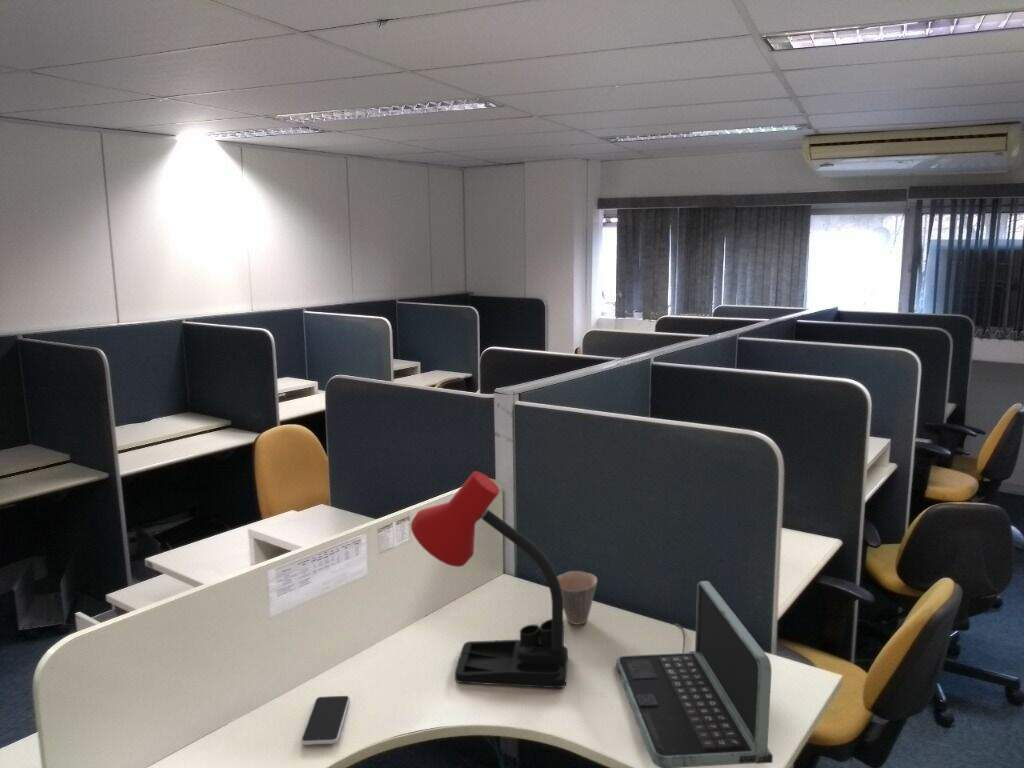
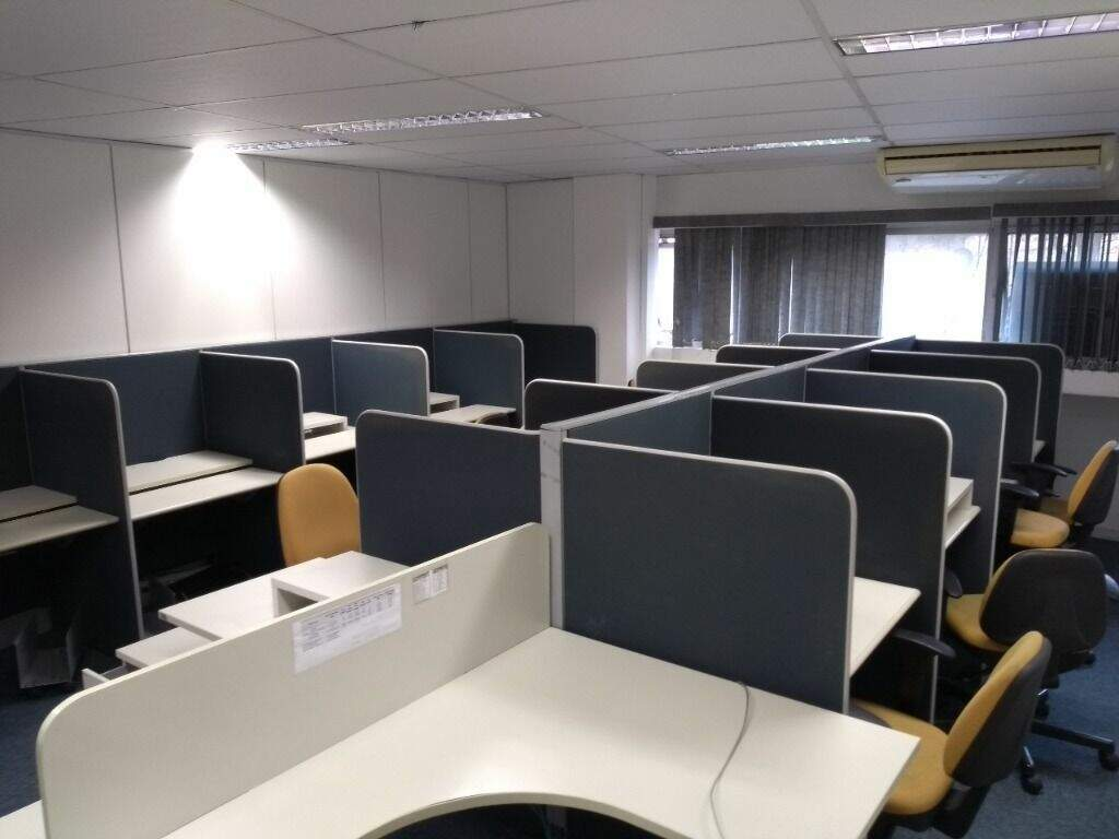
- smartphone [300,695,351,746]
- desk lamp [410,470,569,689]
- cup [557,570,598,626]
- laptop [615,580,774,768]
